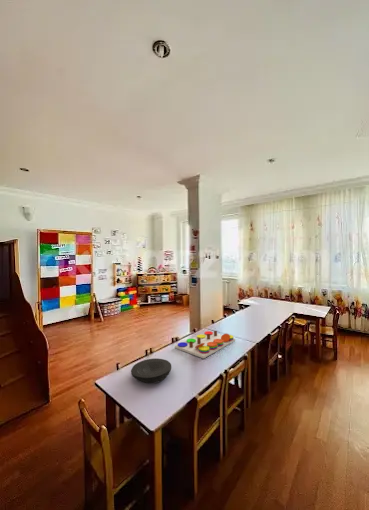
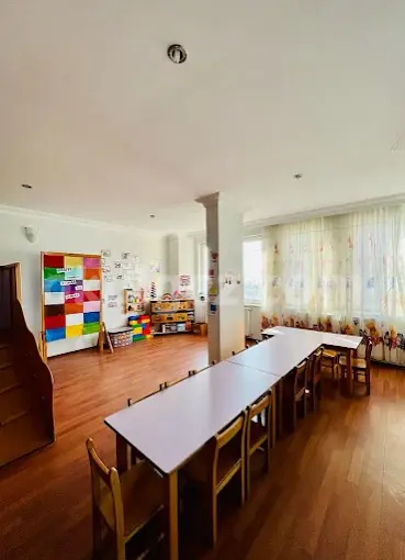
- board game [174,330,236,359]
- plate [130,358,172,384]
